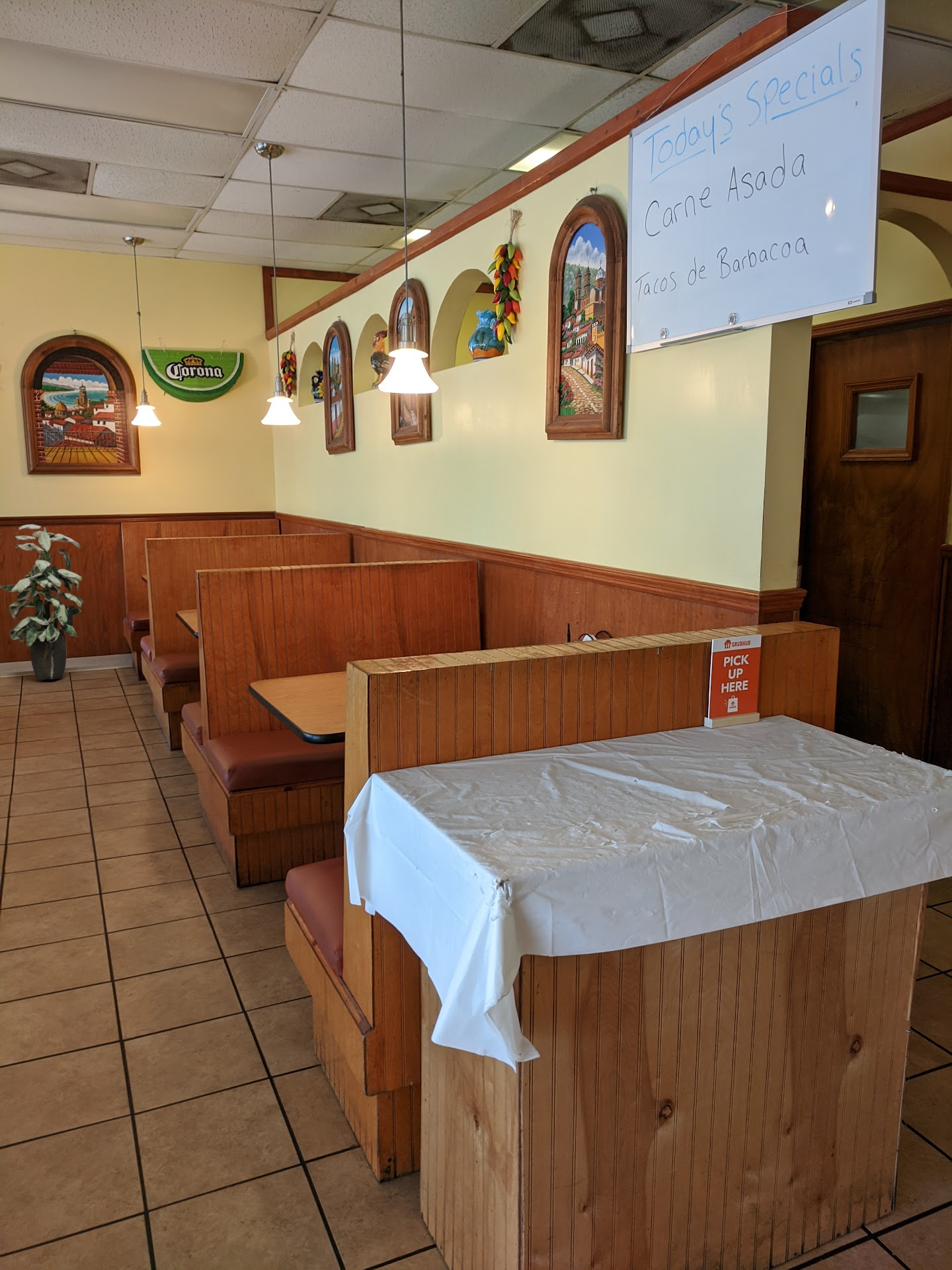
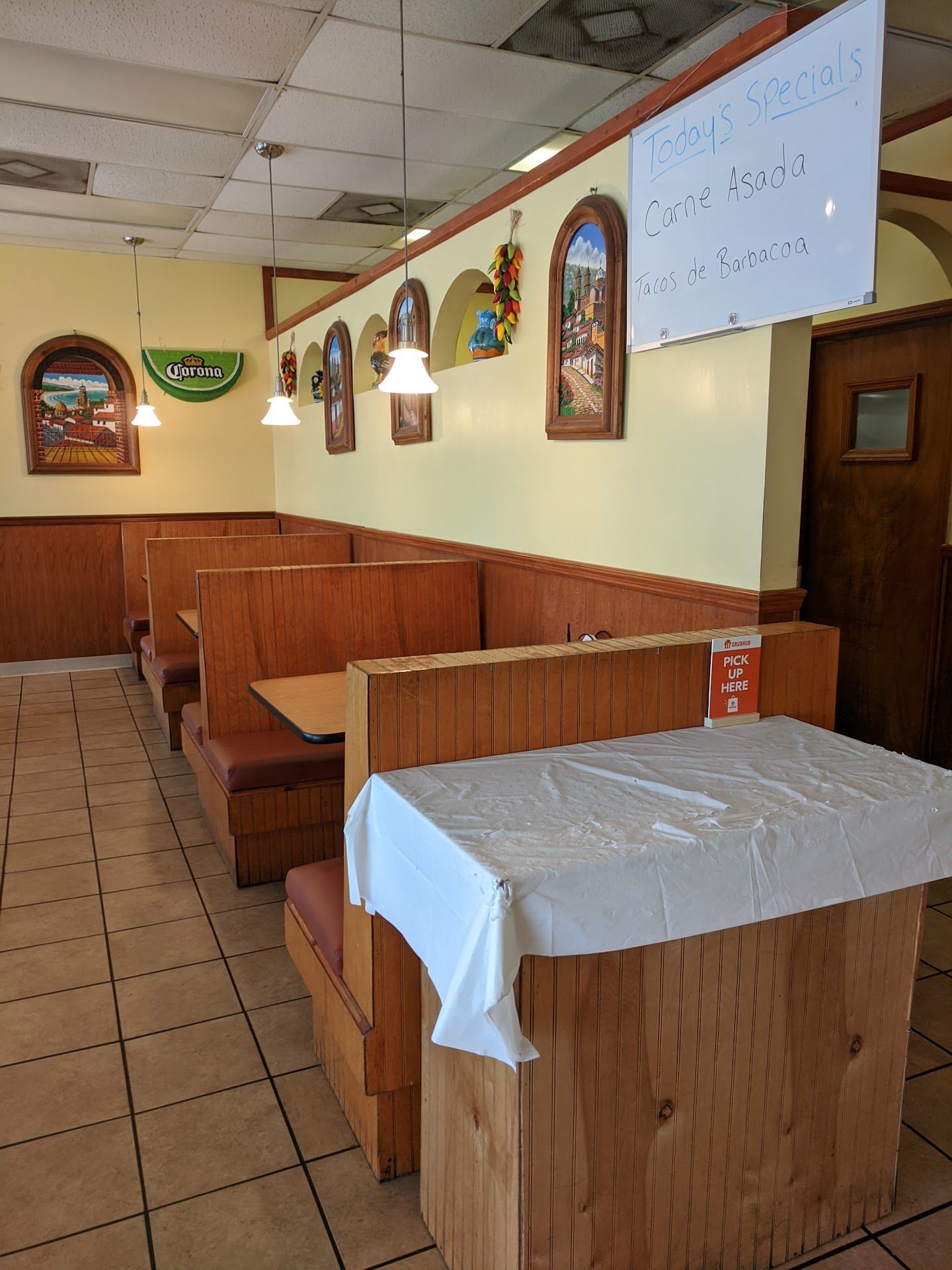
- indoor plant [0,524,85,680]
